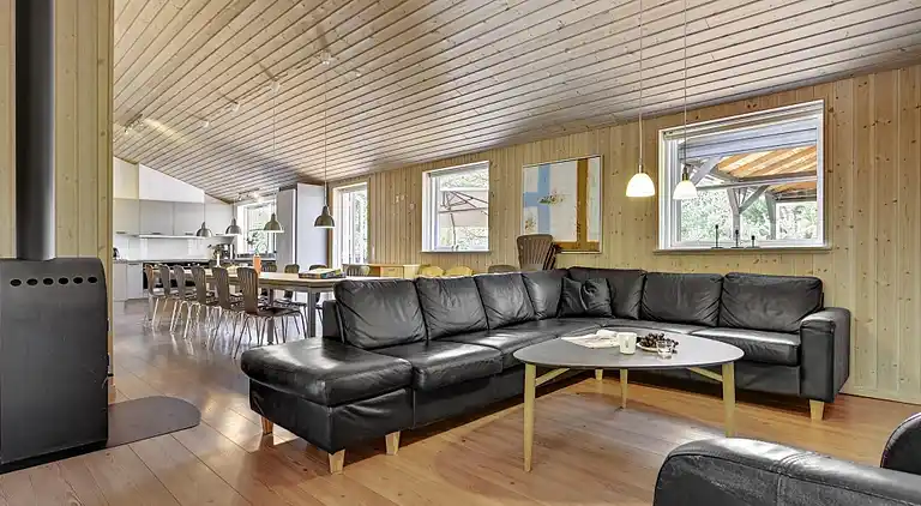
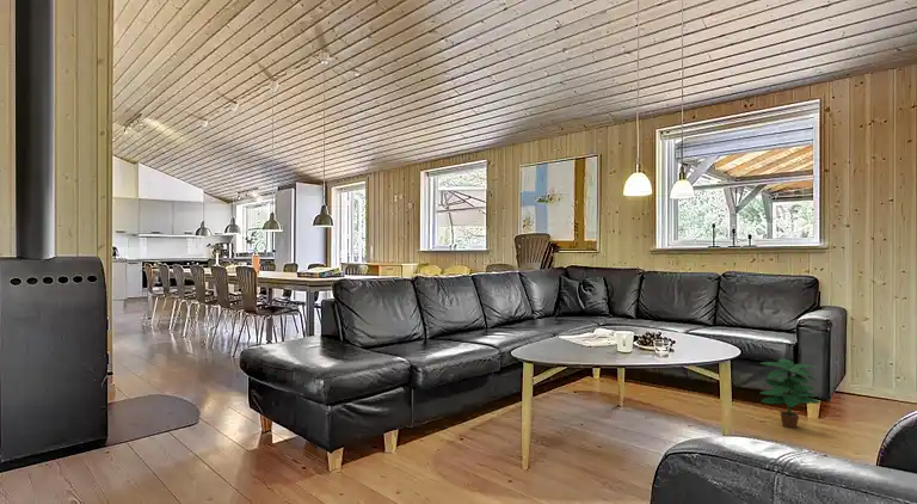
+ potted plant [759,357,821,429]
